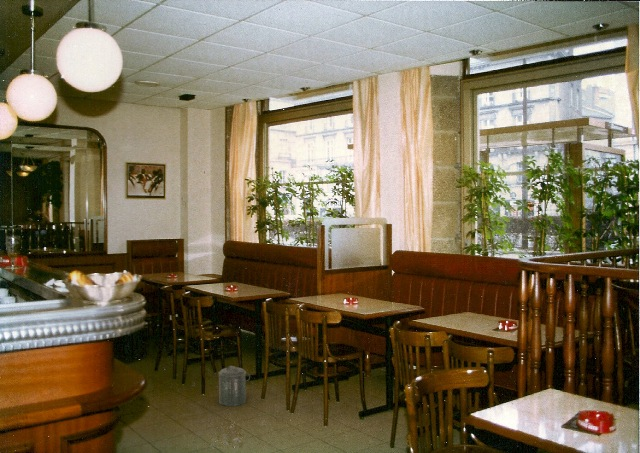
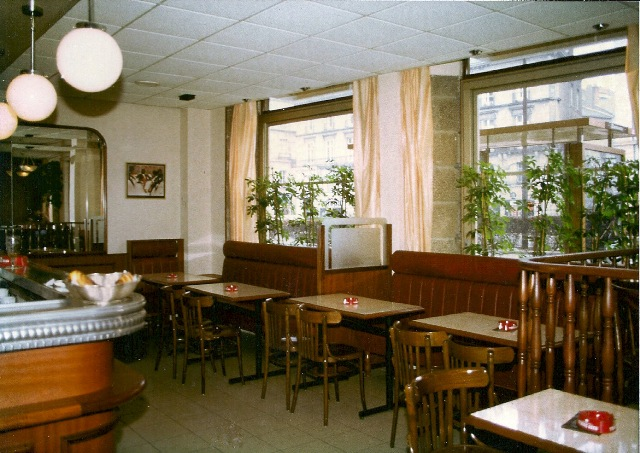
- canister [217,365,251,407]
